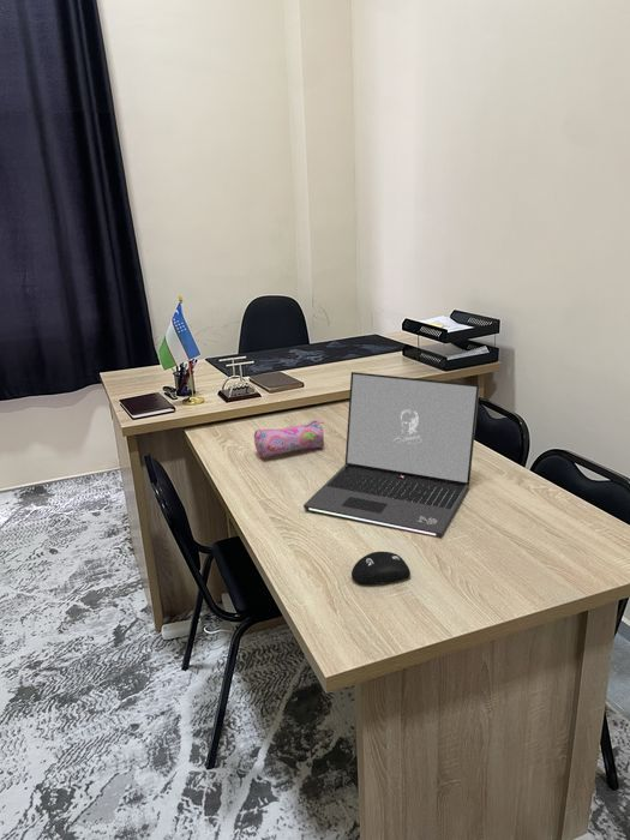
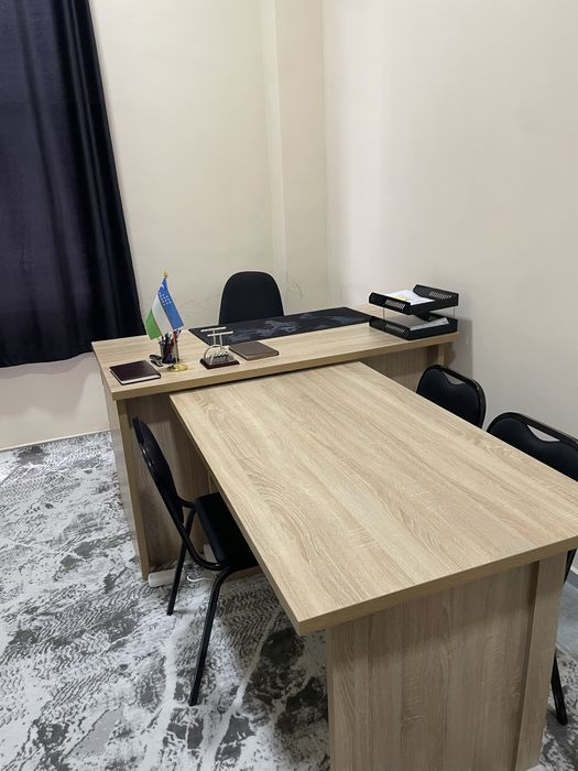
- computer mouse [350,551,412,586]
- laptop [302,371,480,539]
- pencil case [253,419,325,458]
